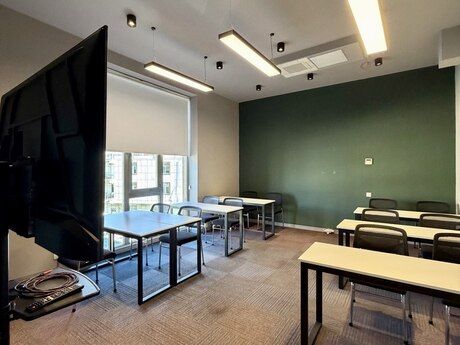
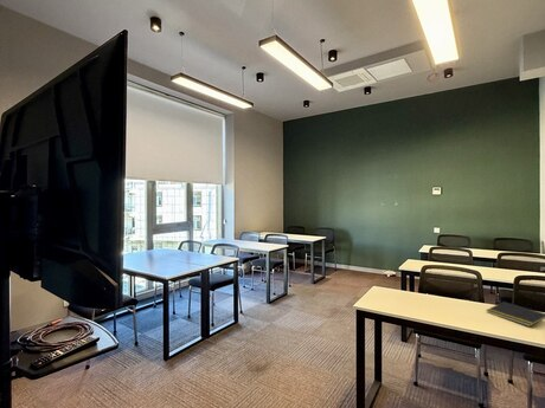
+ notepad [486,300,545,328]
